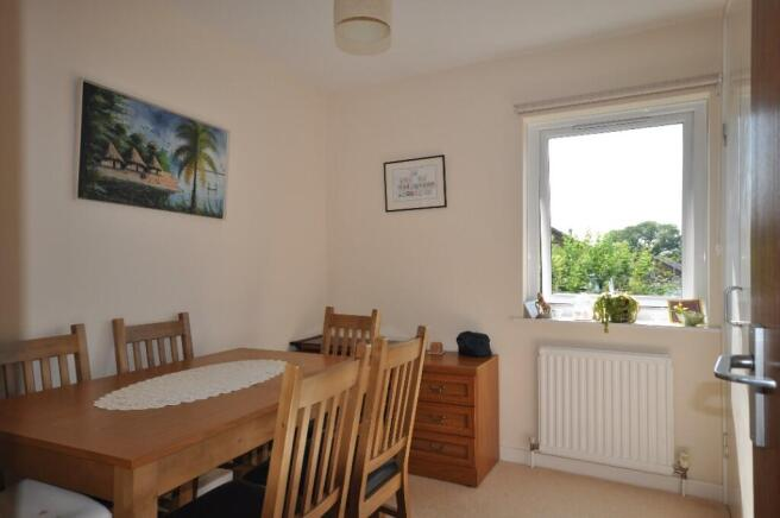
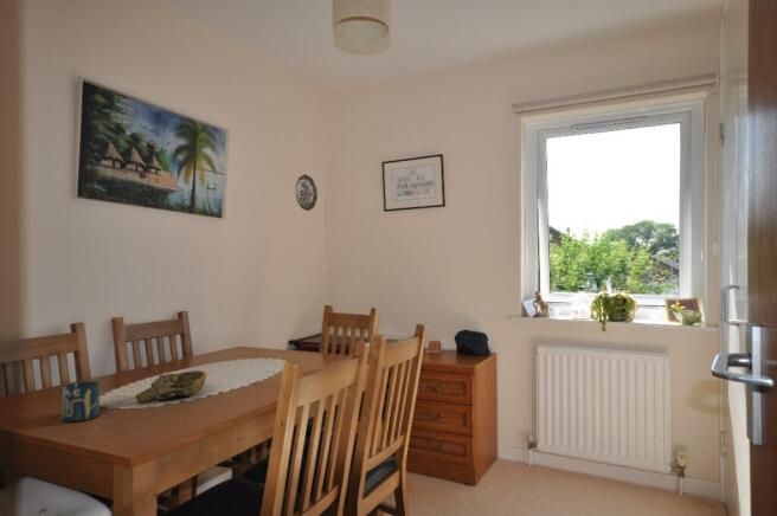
+ cup [60,380,101,423]
+ decorative bowl [135,369,208,404]
+ decorative plate [295,174,319,212]
